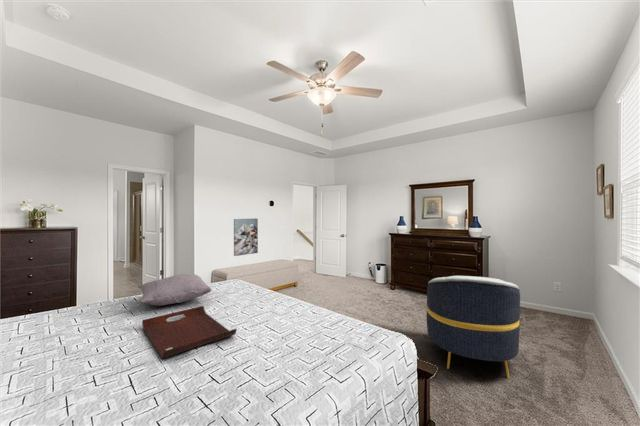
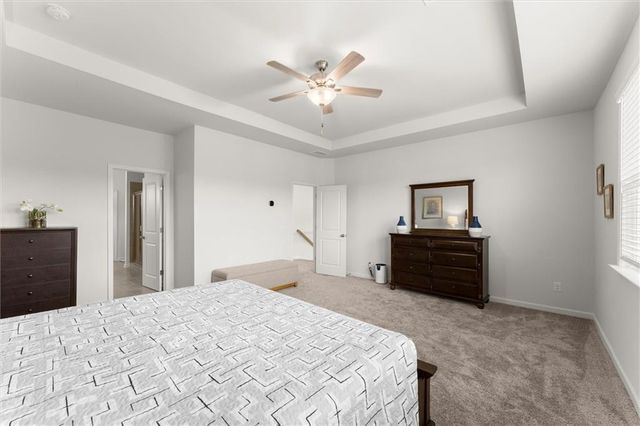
- serving tray [141,305,238,359]
- wall art [233,218,259,257]
- pillow [137,273,212,306]
- armchair [426,275,521,379]
